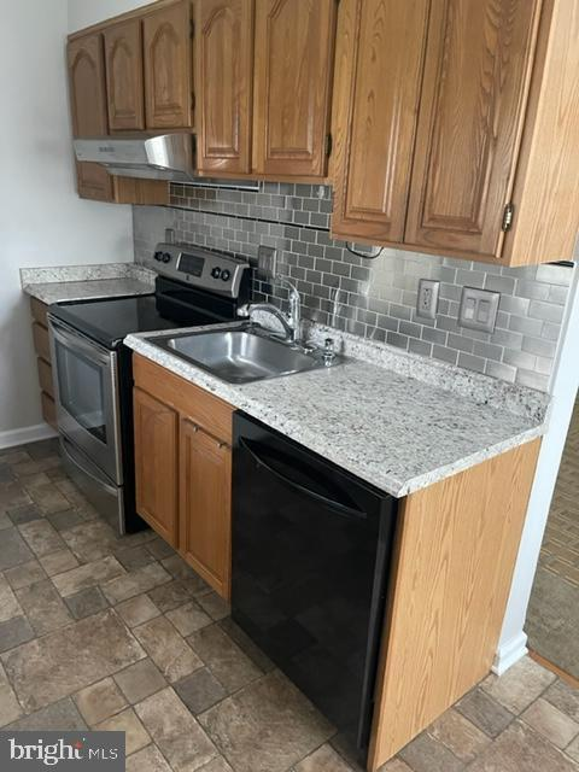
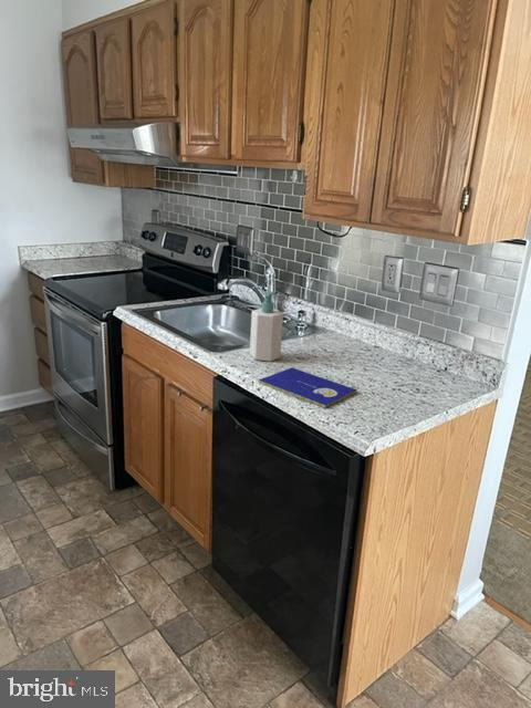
+ soap bottle [249,290,284,363]
+ booklet [257,366,358,409]
